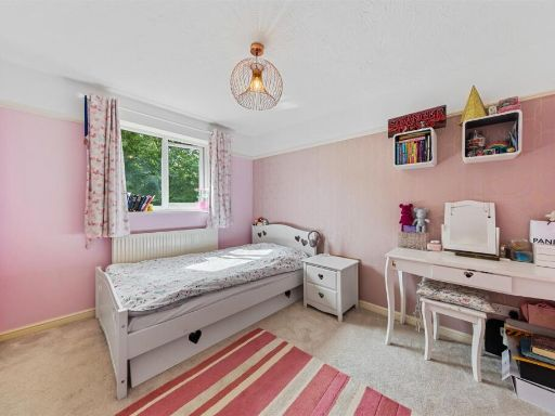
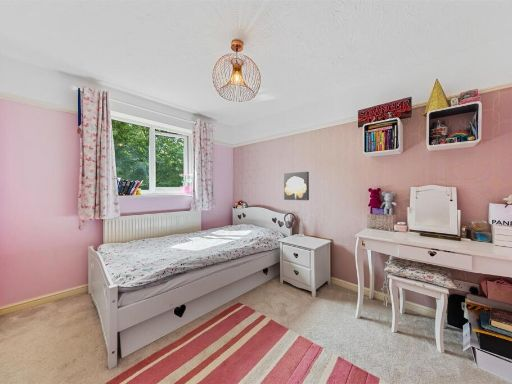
+ wall art [283,171,310,201]
